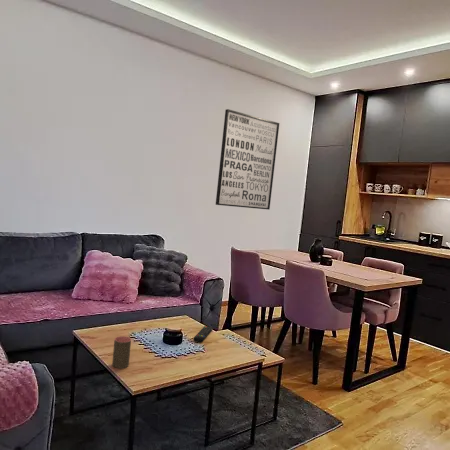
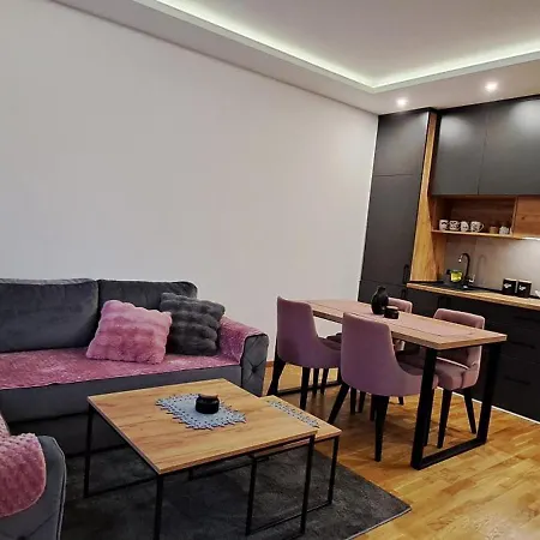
- wall art [215,108,280,211]
- cup [111,335,132,369]
- remote control [192,325,214,343]
